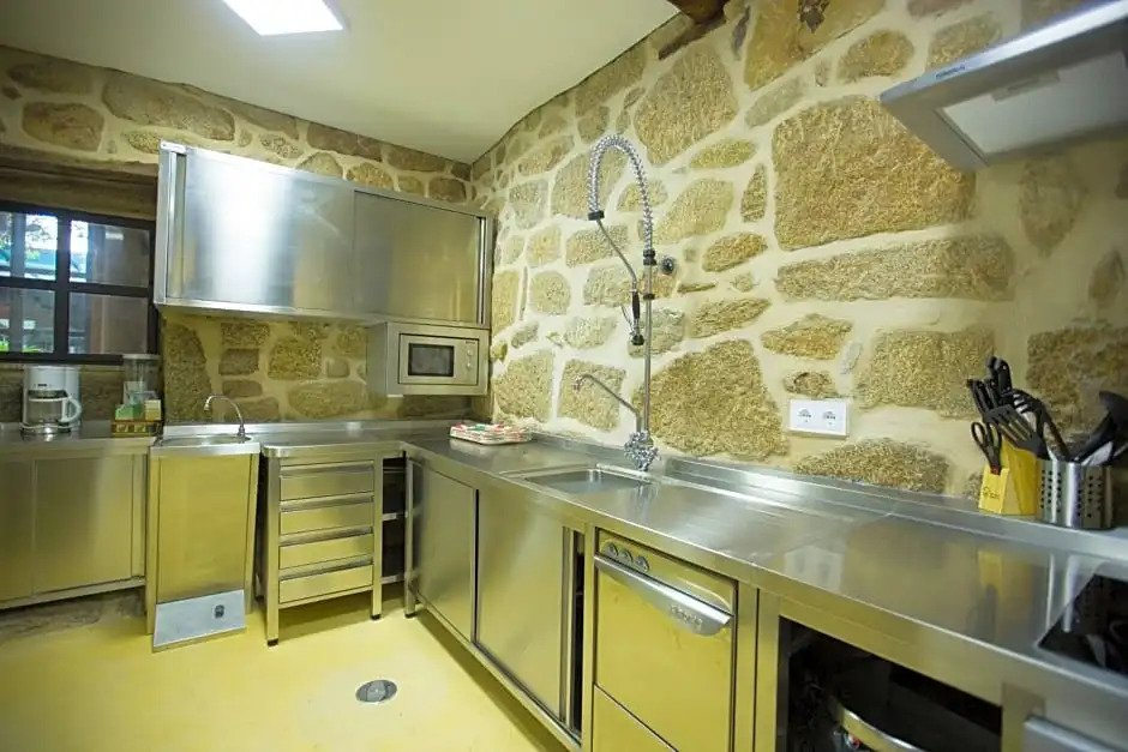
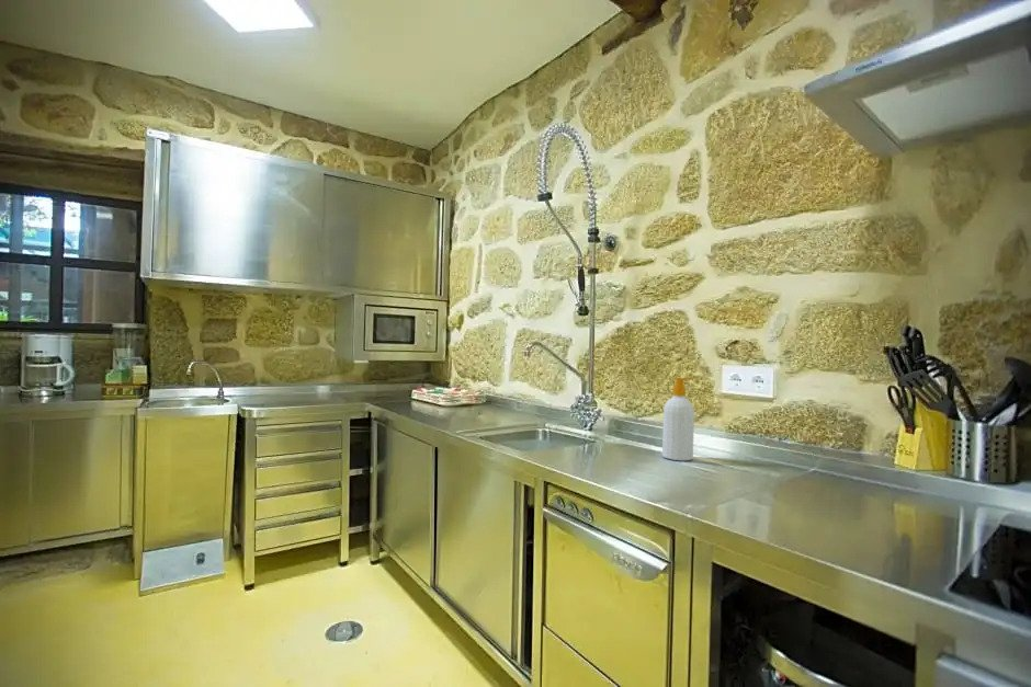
+ soap bottle [661,377,695,462]
